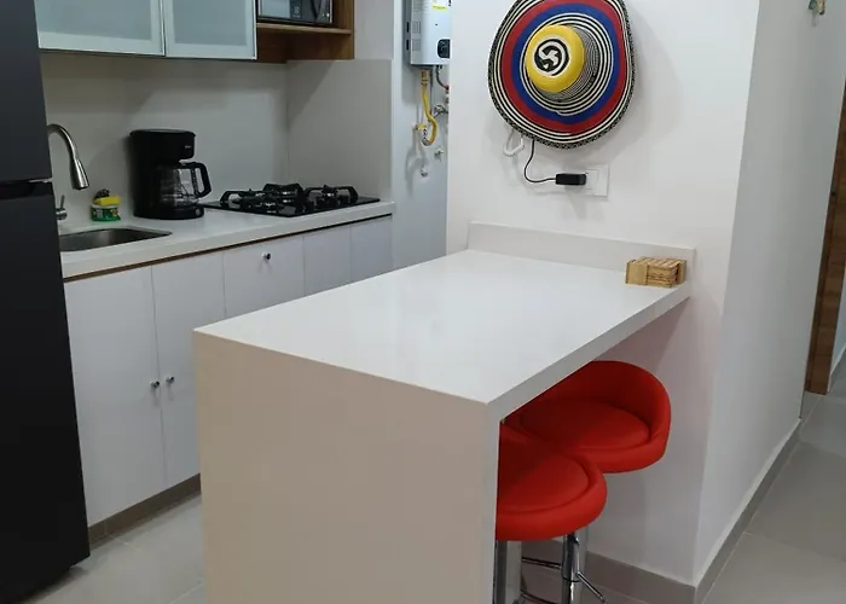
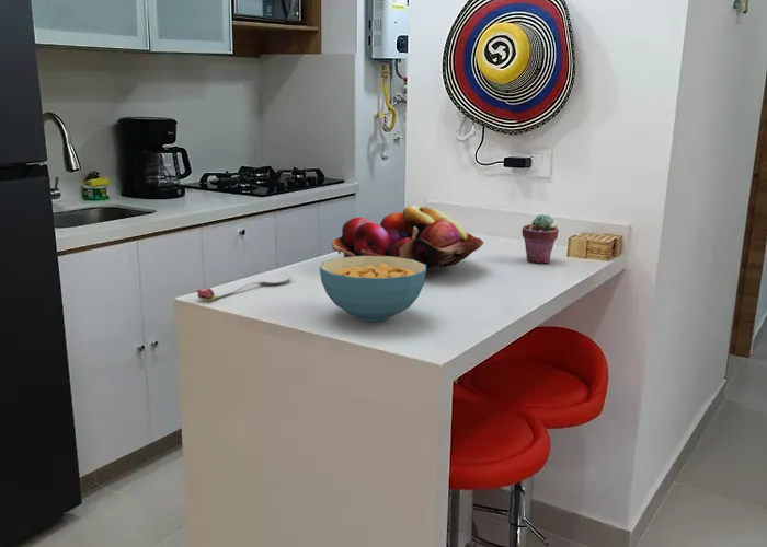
+ cereal bowl [319,256,427,323]
+ spoon [194,271,293,301]
+ potted succulent [522,213,560,264]
+ fruit basket [331,205,484,276]
